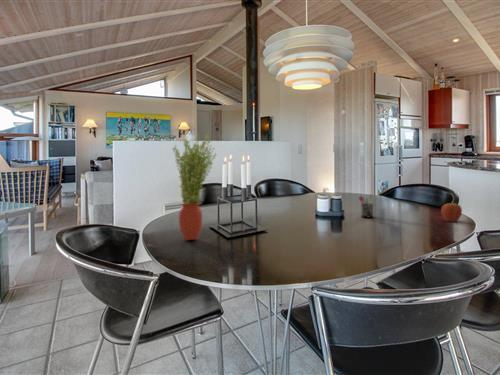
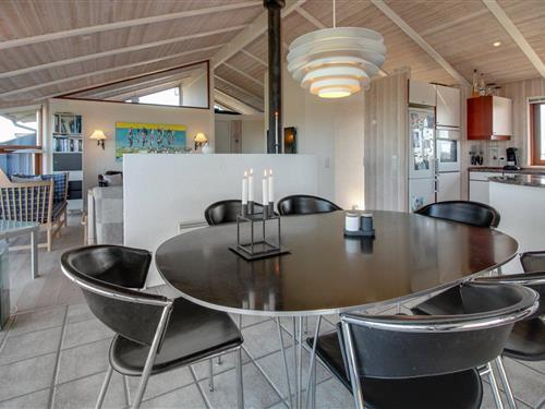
- potted plant [171,132,218,241]
- fruit [440,201,463,223]
- pen holder [358,193,376,218]
